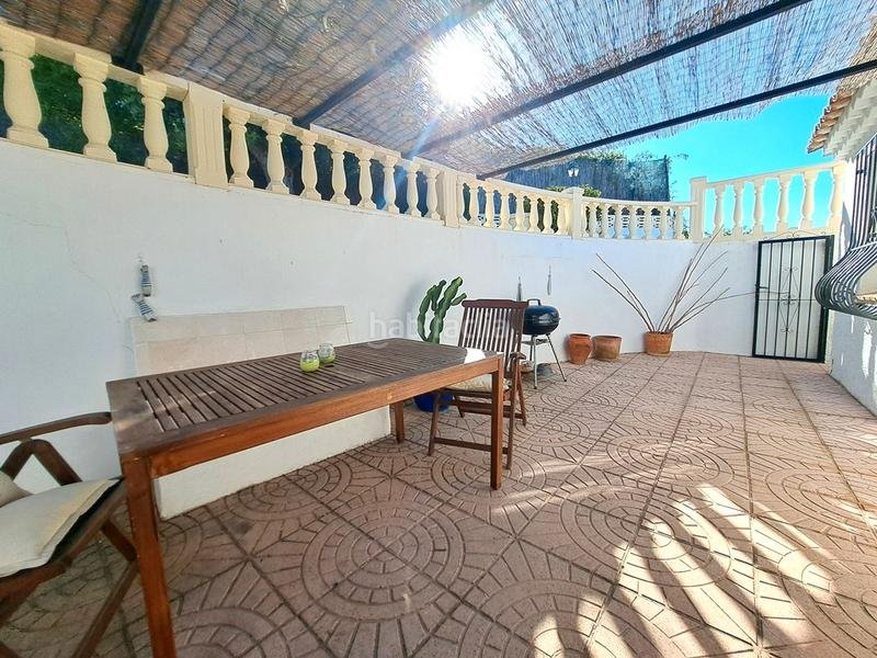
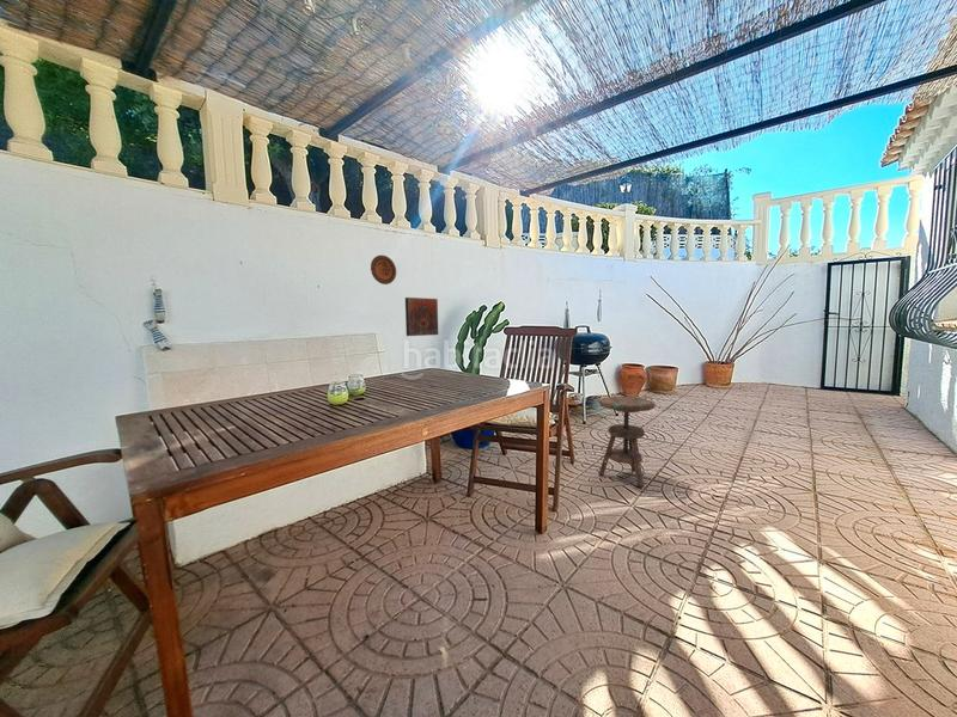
+ decorative plate [370,255,397,286]
+ decorative tile [404,296,439,337]
+ side table [598,396,657,488]
